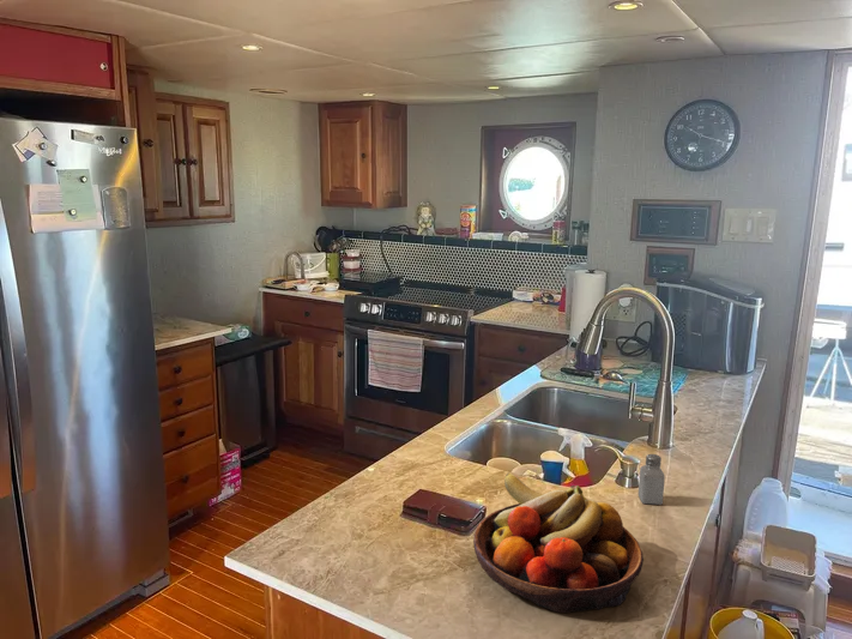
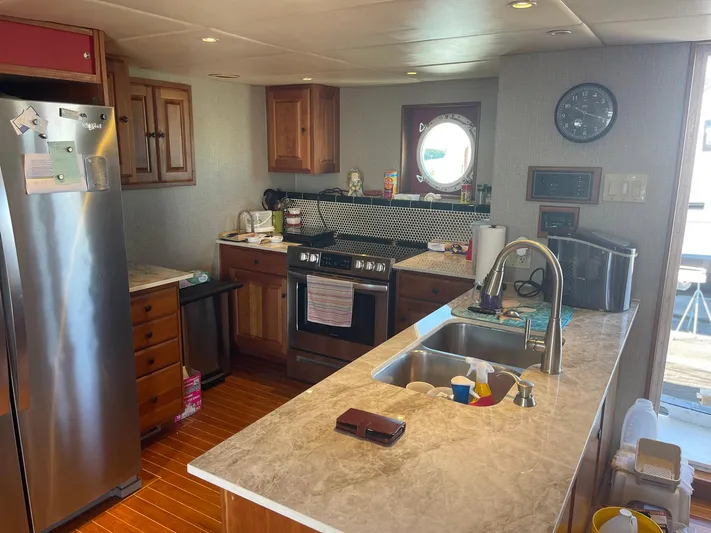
- saltshaker [638,453,666,506]
- fruit bowl [472,471,645,614]
